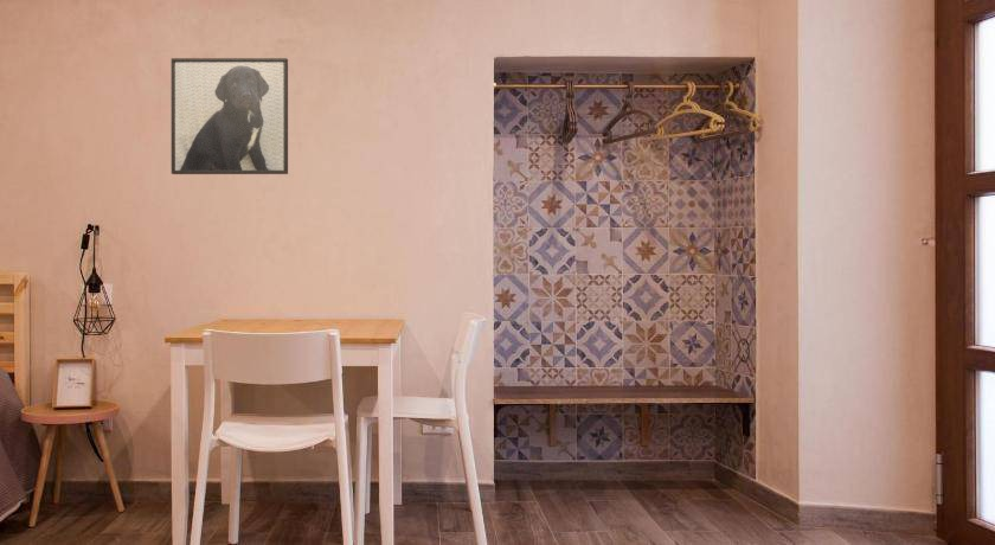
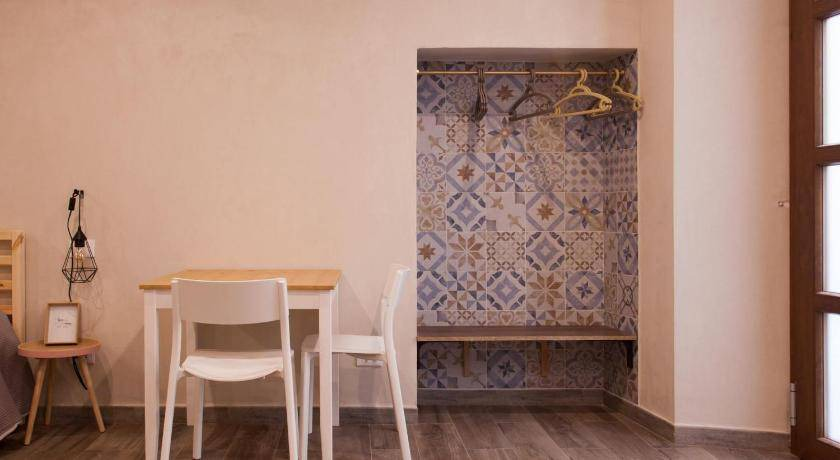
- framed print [171,57,289,175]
